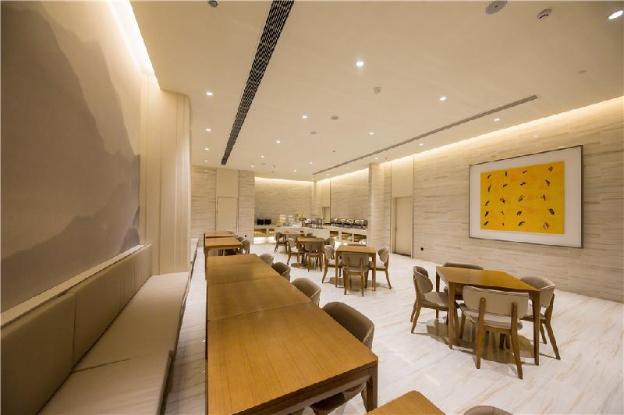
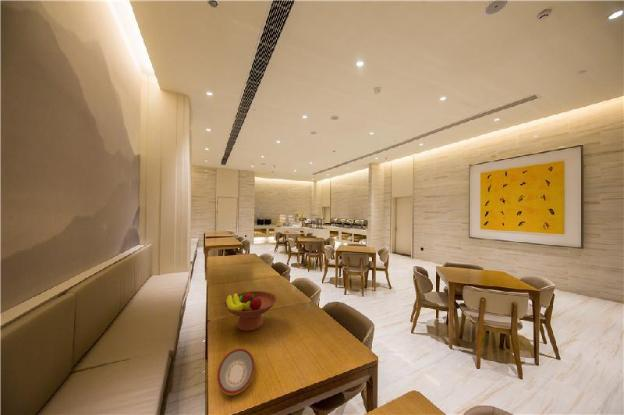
+ fruit bowl [222,290,278,332]
+ plate [216,348,256,396]
